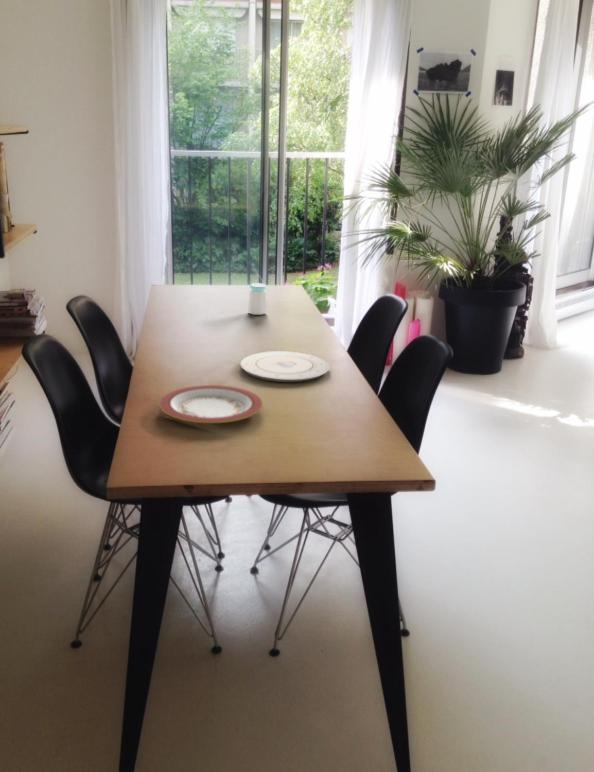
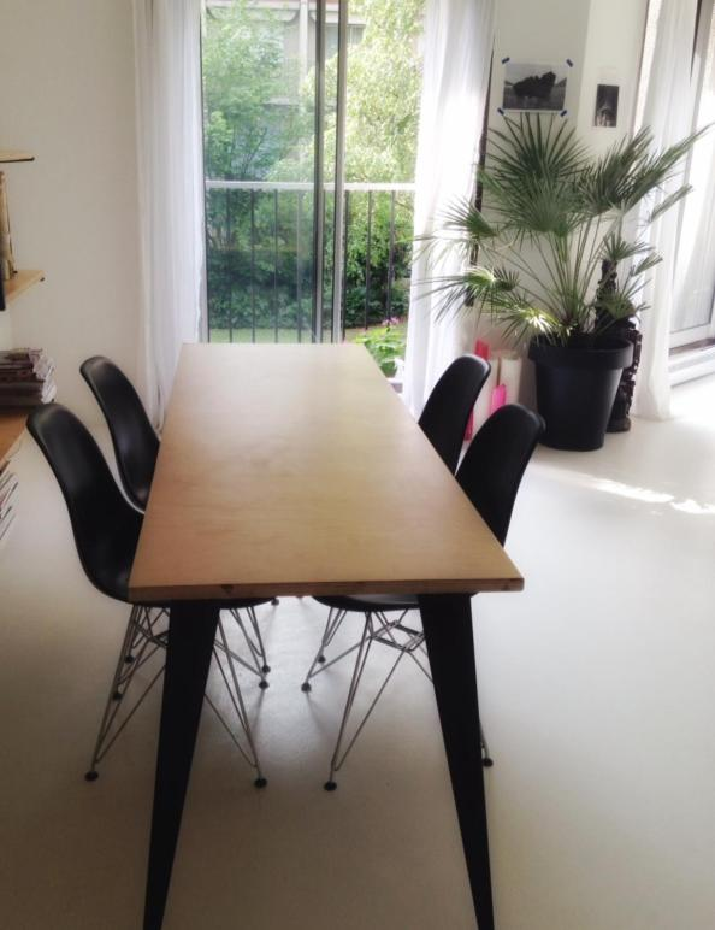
- salt shaker [247,282,268,316]
- plate [239,350,330,383]
- plate [158,384,264,424]
